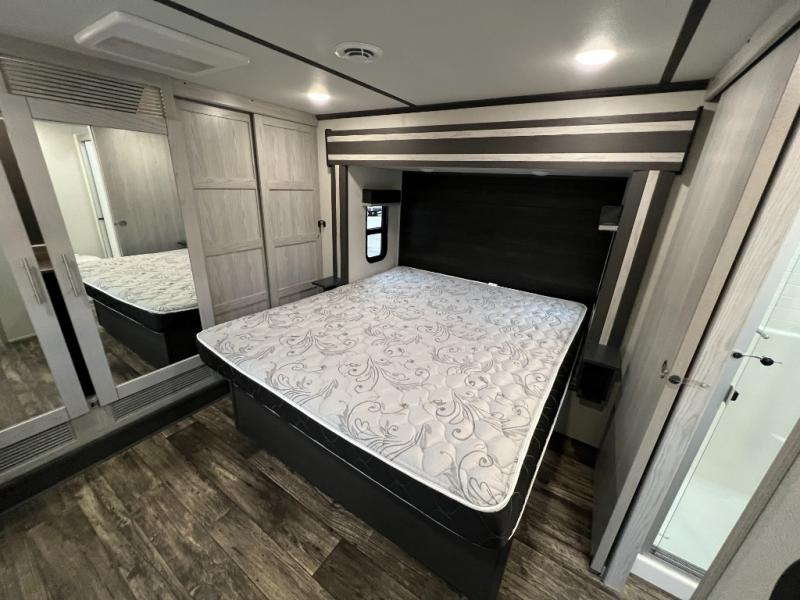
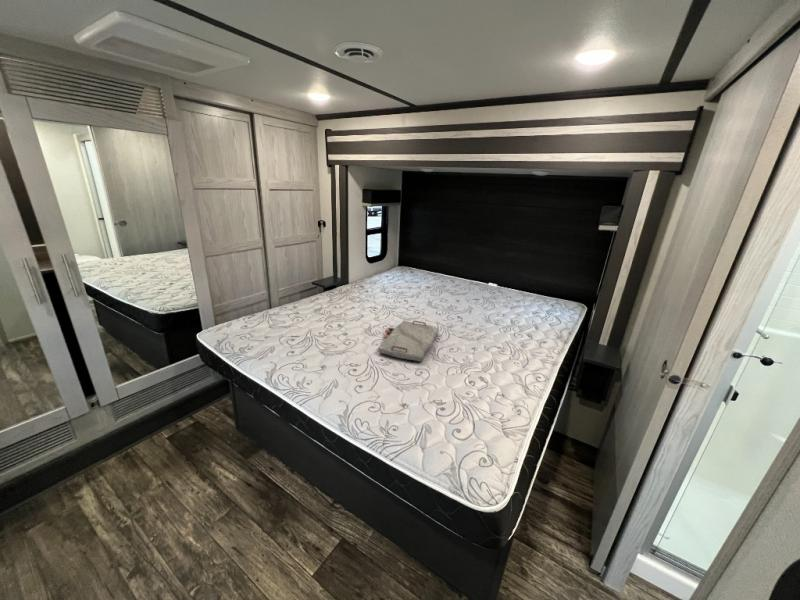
+ serving tray [377,320,440,362]
